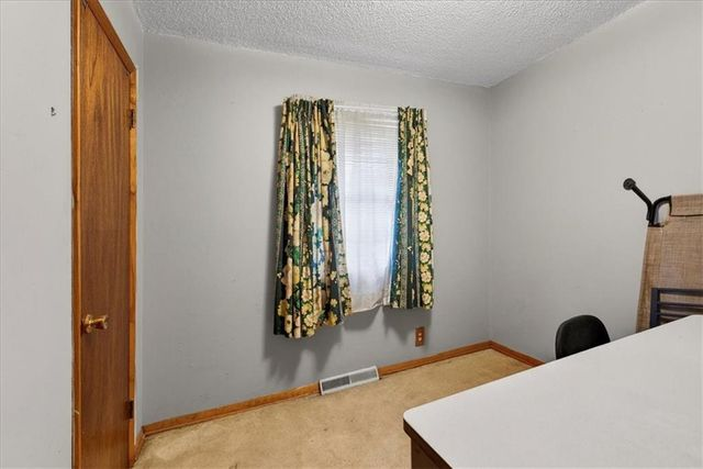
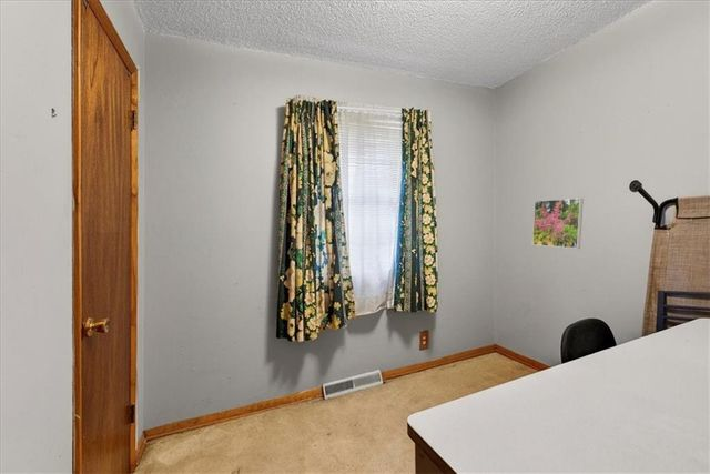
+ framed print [531,198,585,250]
